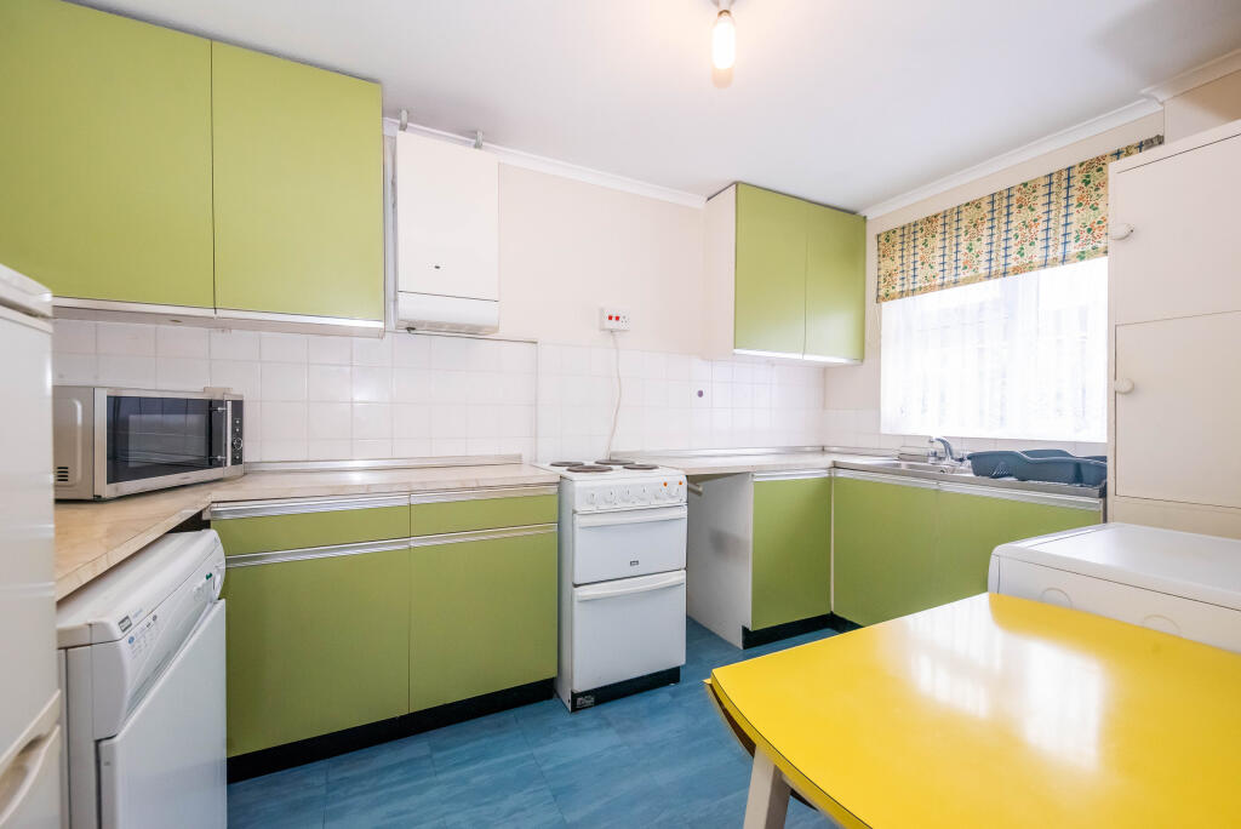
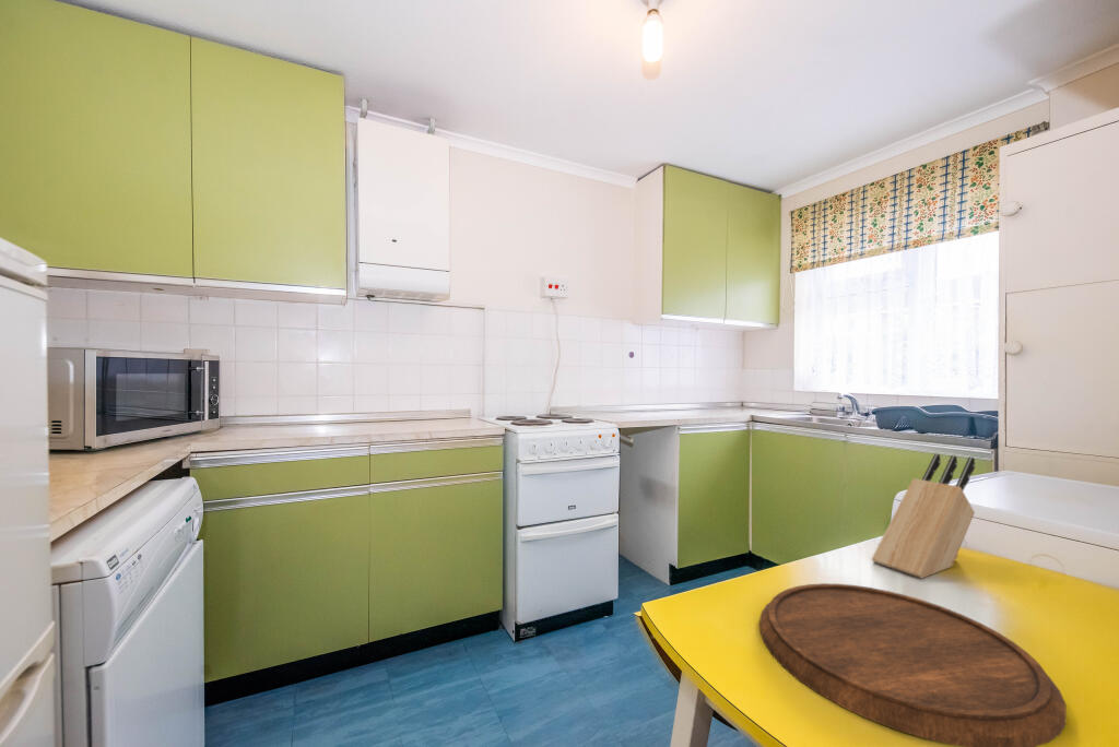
+ cutting board [758,582,1068,747]
+ knife block [871,453,976,579]
